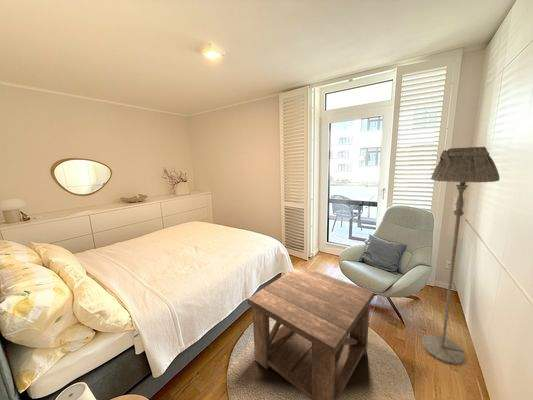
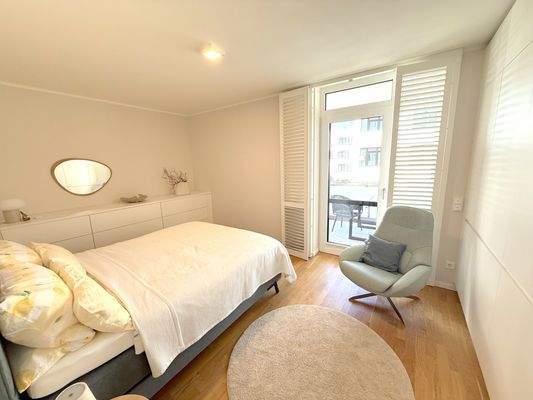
- side table [247,265,375,400]
- floor lamp [421,146,500,366]
